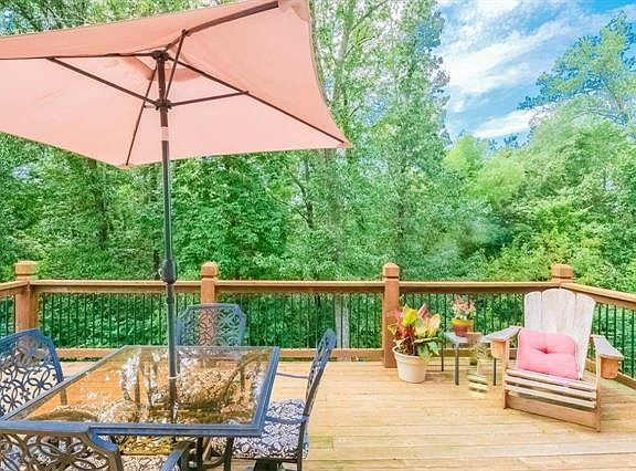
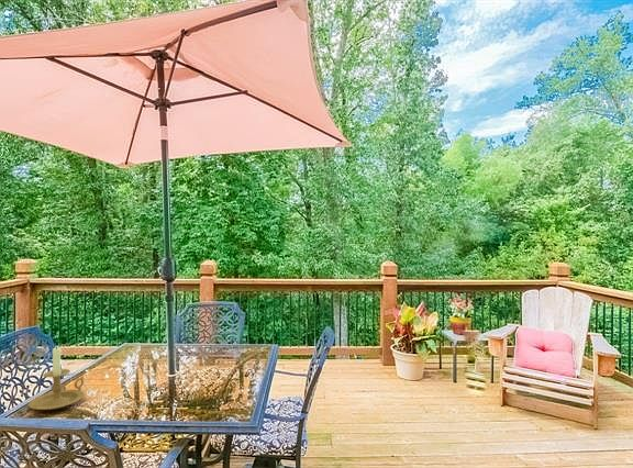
+ candle holder [27,345,86,411]
